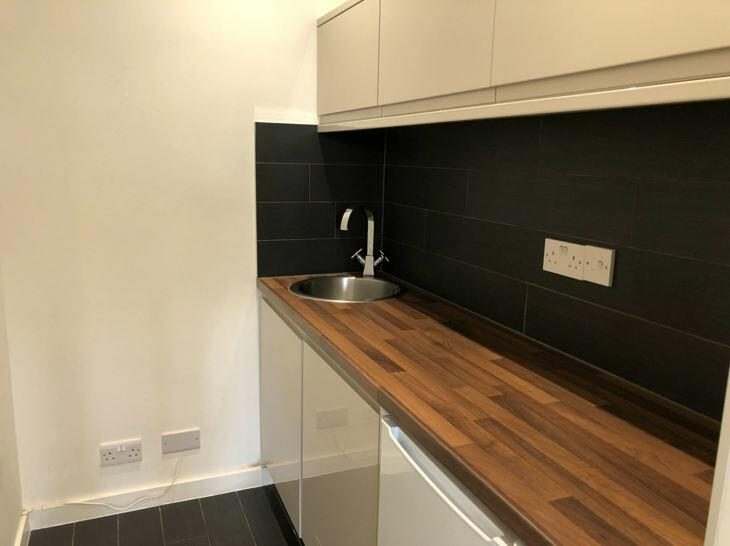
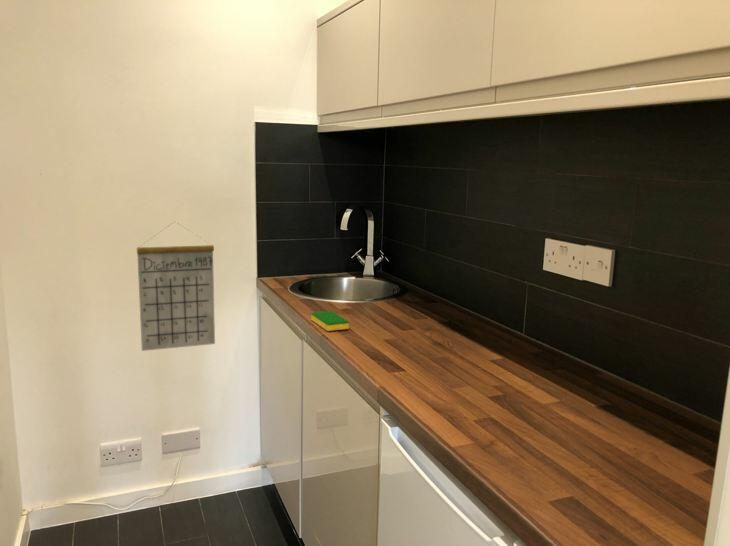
+ calendar [136,221,216,352]
+ dish sponge [310,310,350,332]
